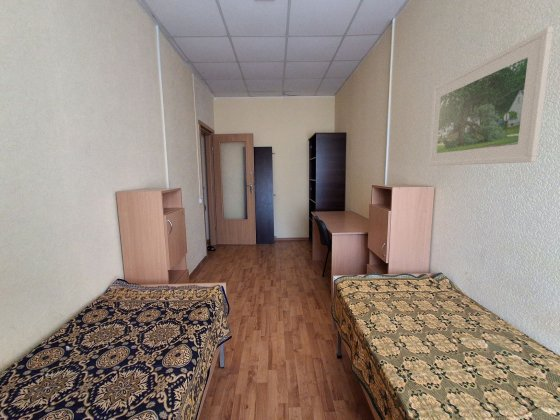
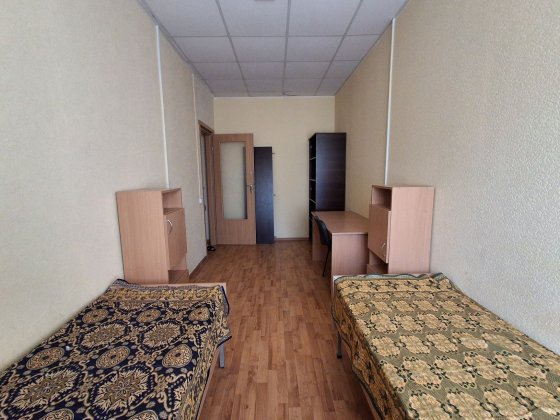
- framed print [427,26,555,167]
